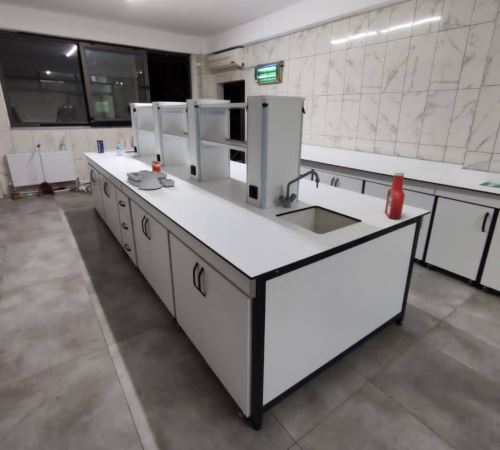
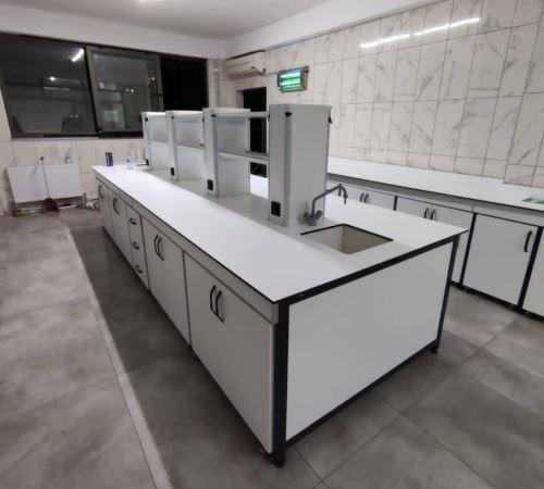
- laboratory equipment [125,160,176,190]
- soap bottle [384,170,406,220]
